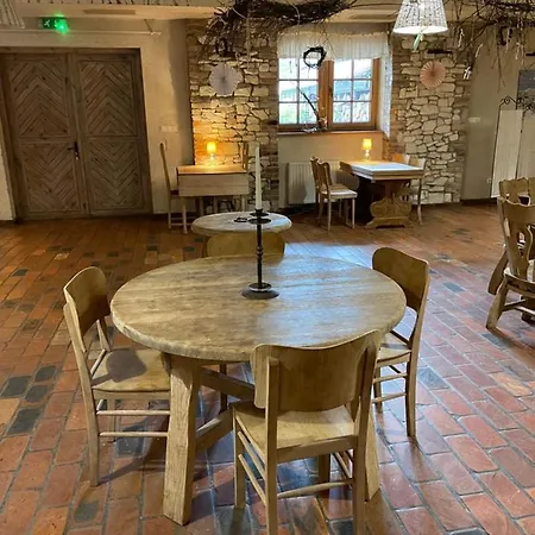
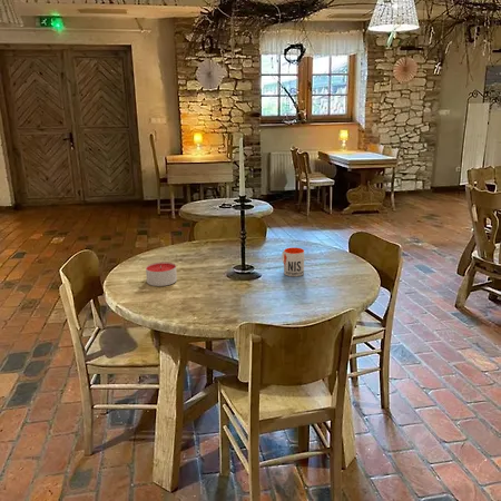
+ mug [281,246,305,277]
+ candle [145,261,178,287]
